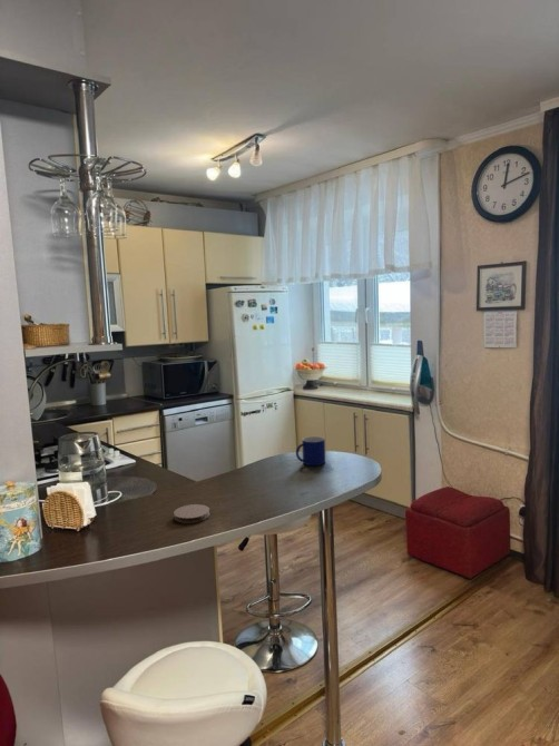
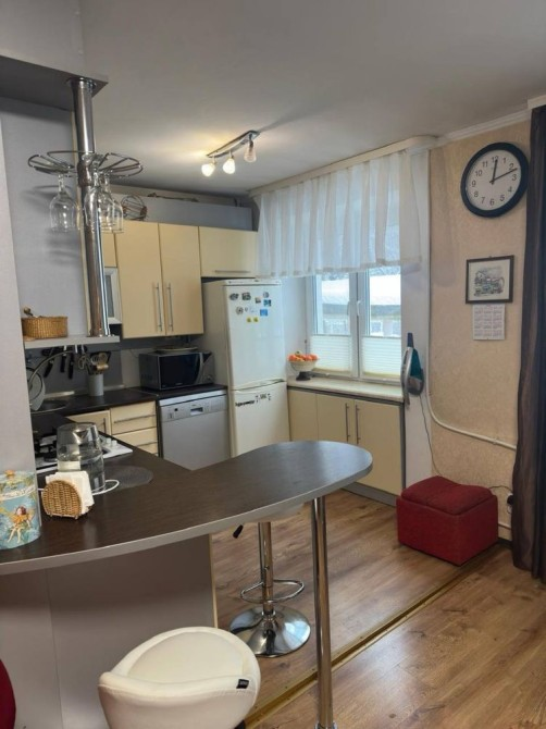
- coaster [173,503,210,524]
- mug [295,435,326,467]
